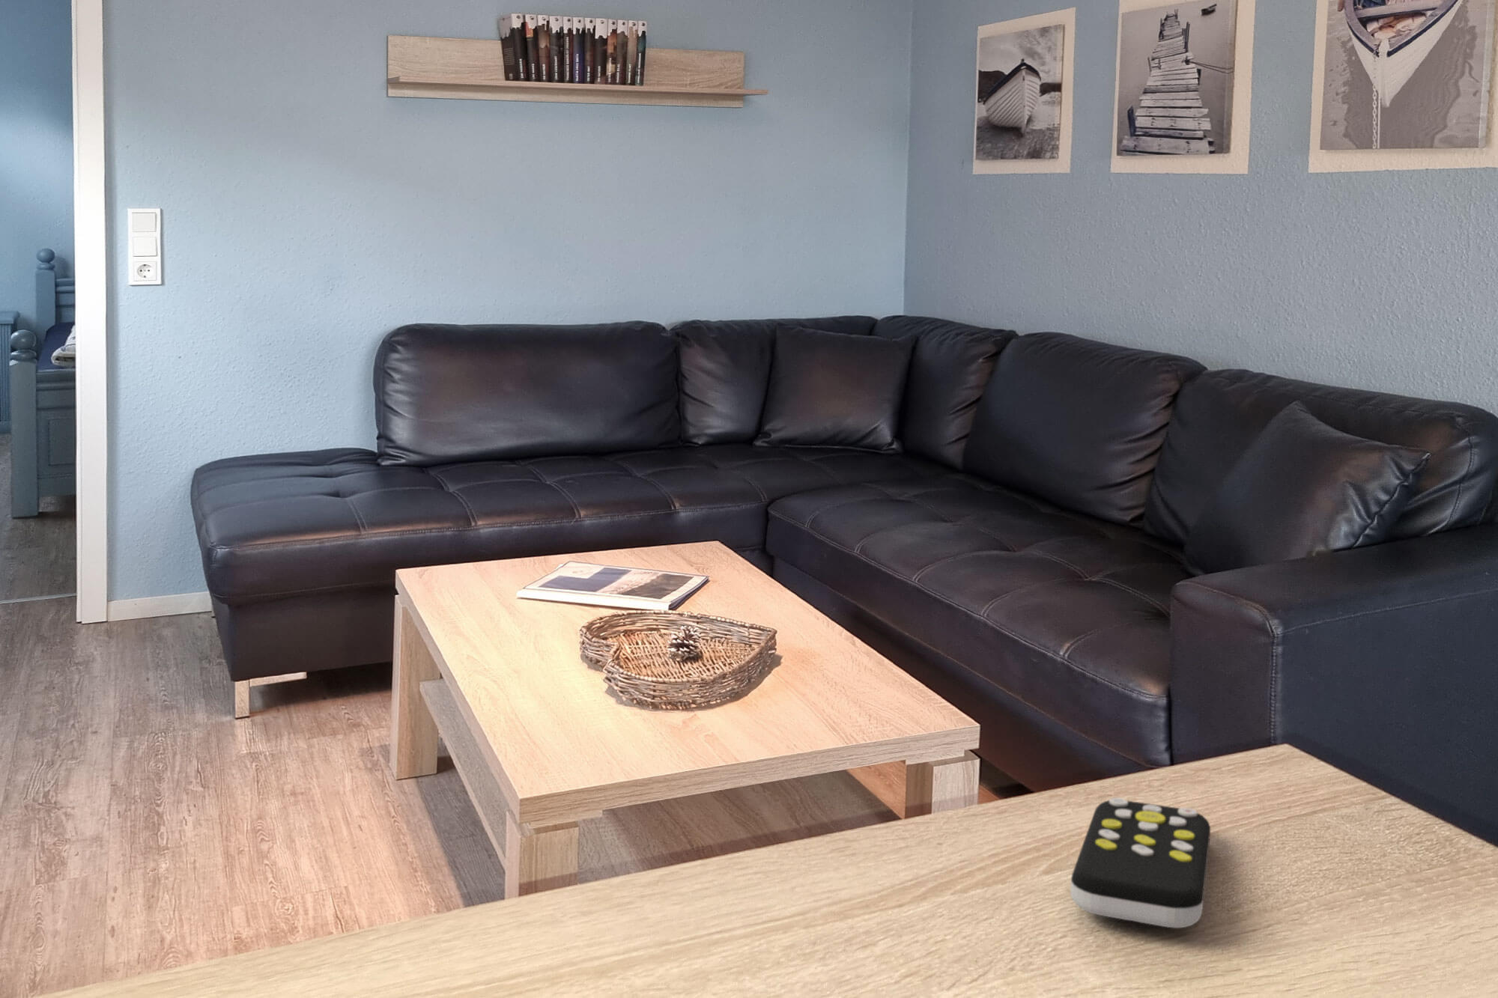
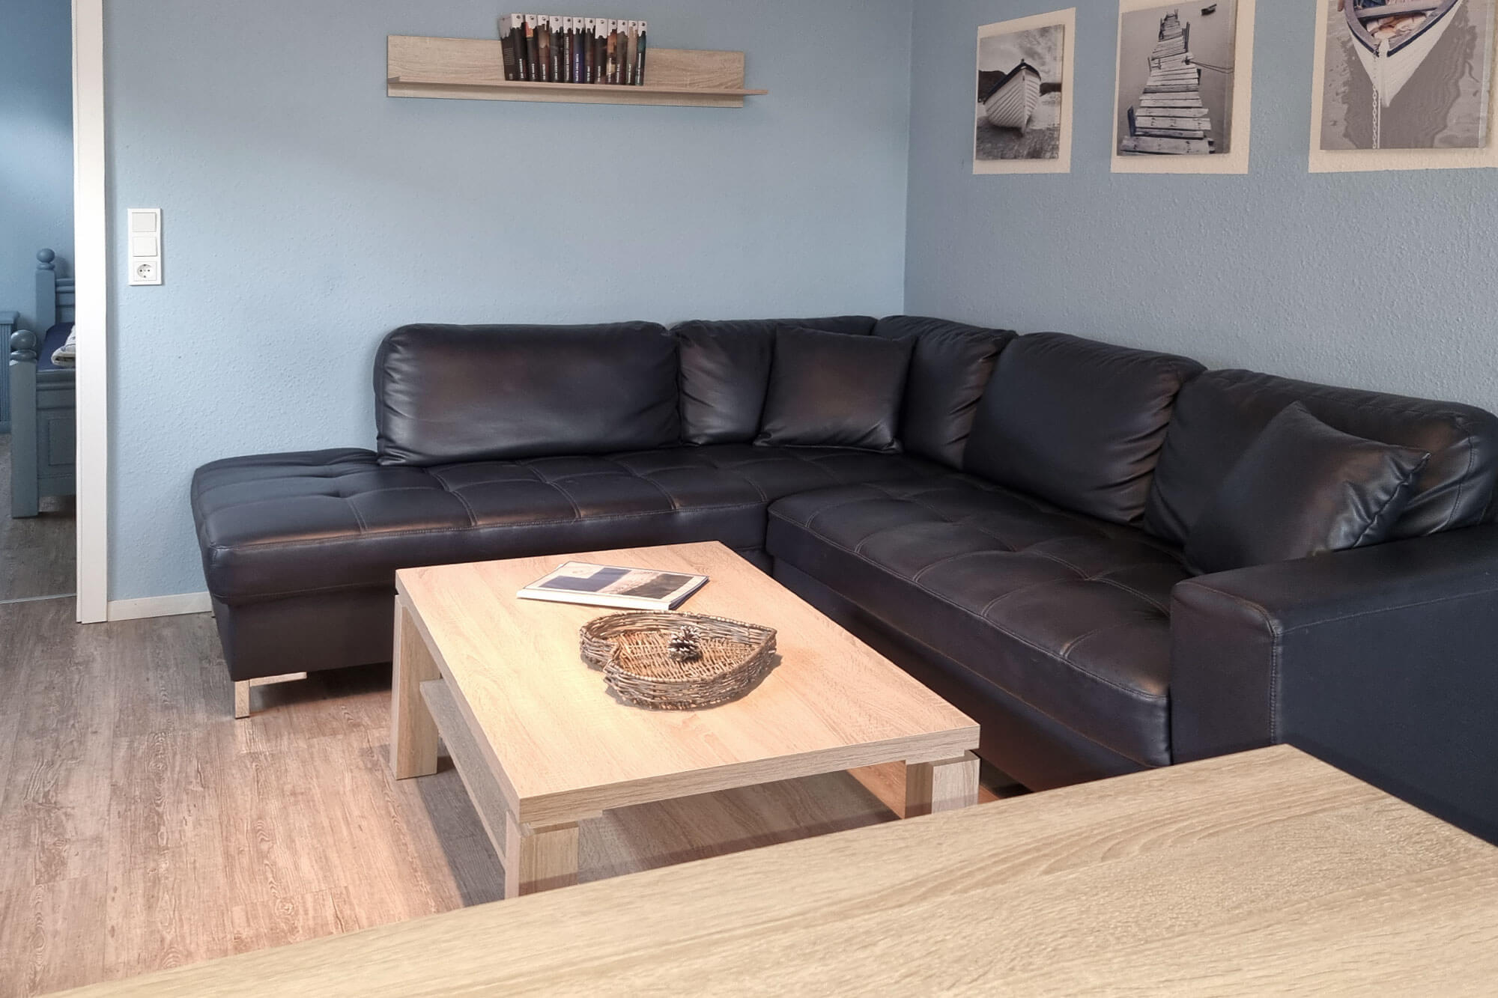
- remote control [1070,798,1211,928]
